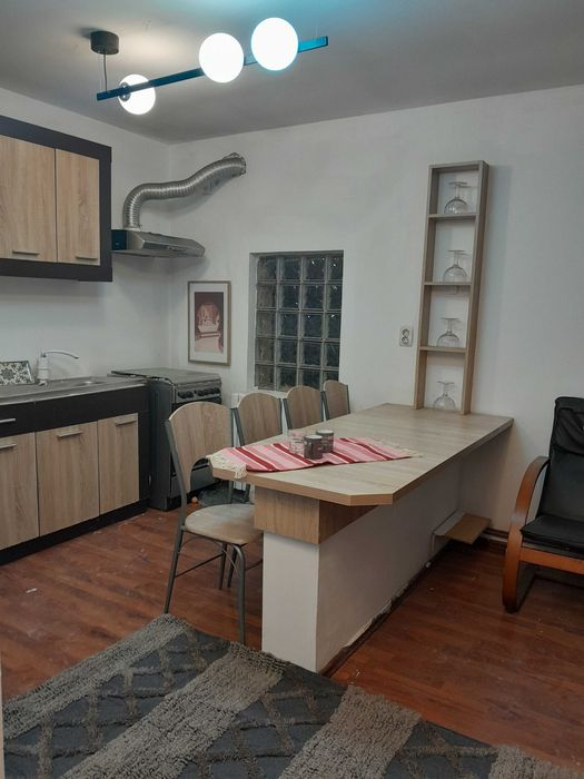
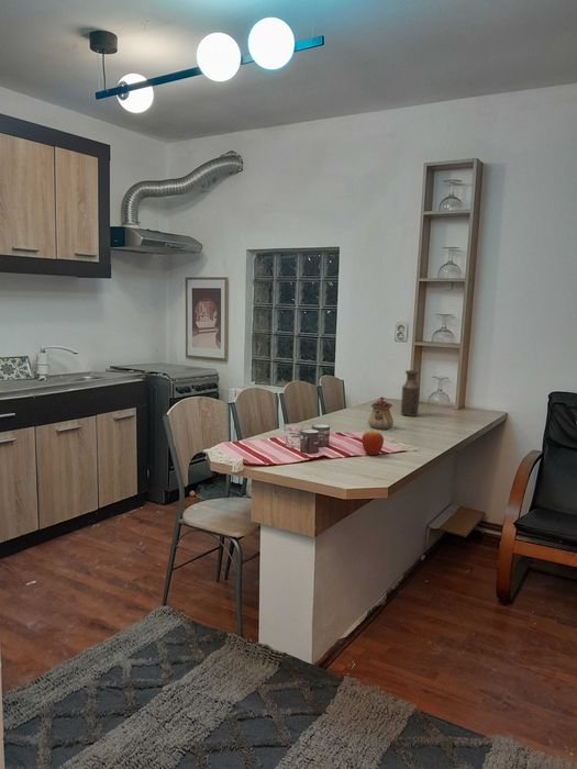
+ fruit [360,431,385,456]
+ bottle [400,369,421,417]
+ teapot [367,395,395,431]
